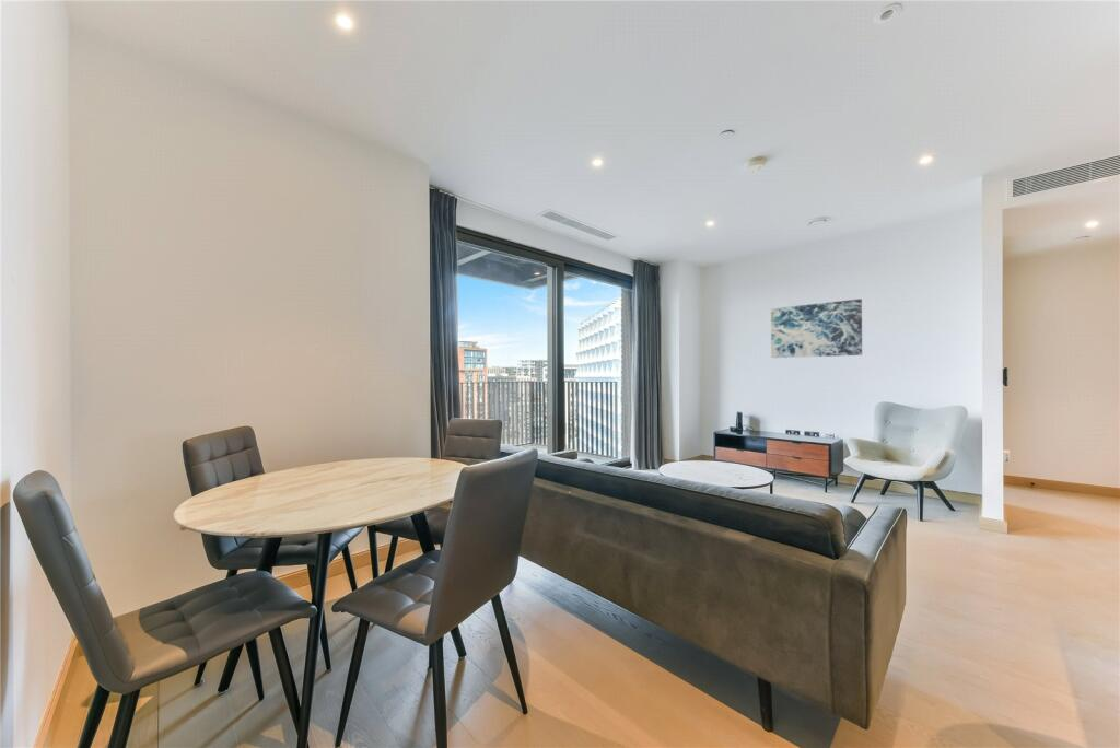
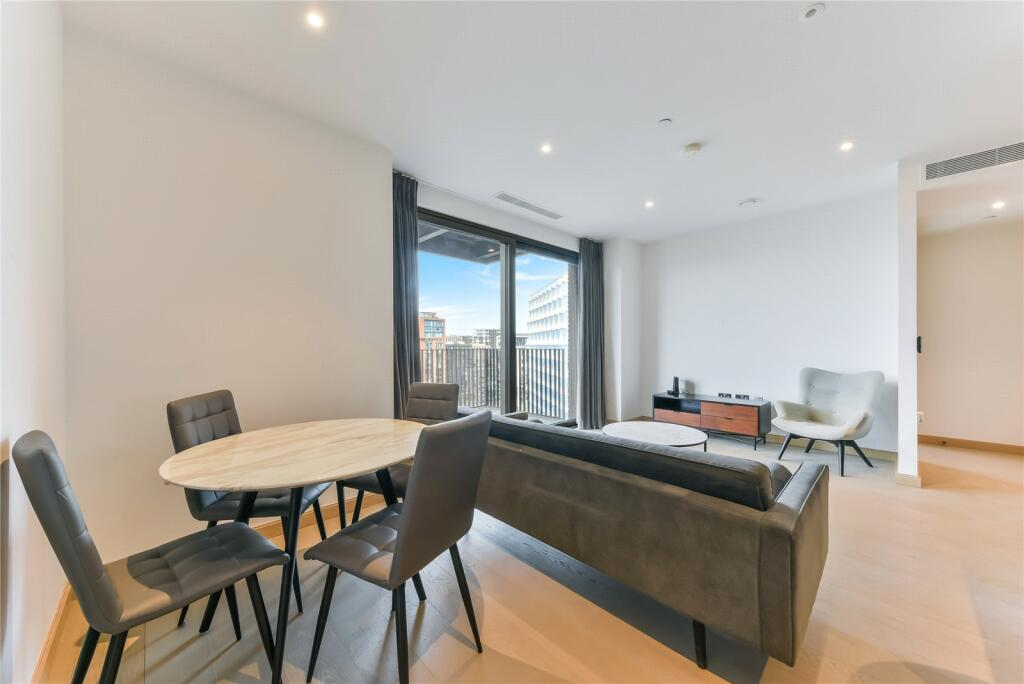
- wall art [770,297,863,359]
